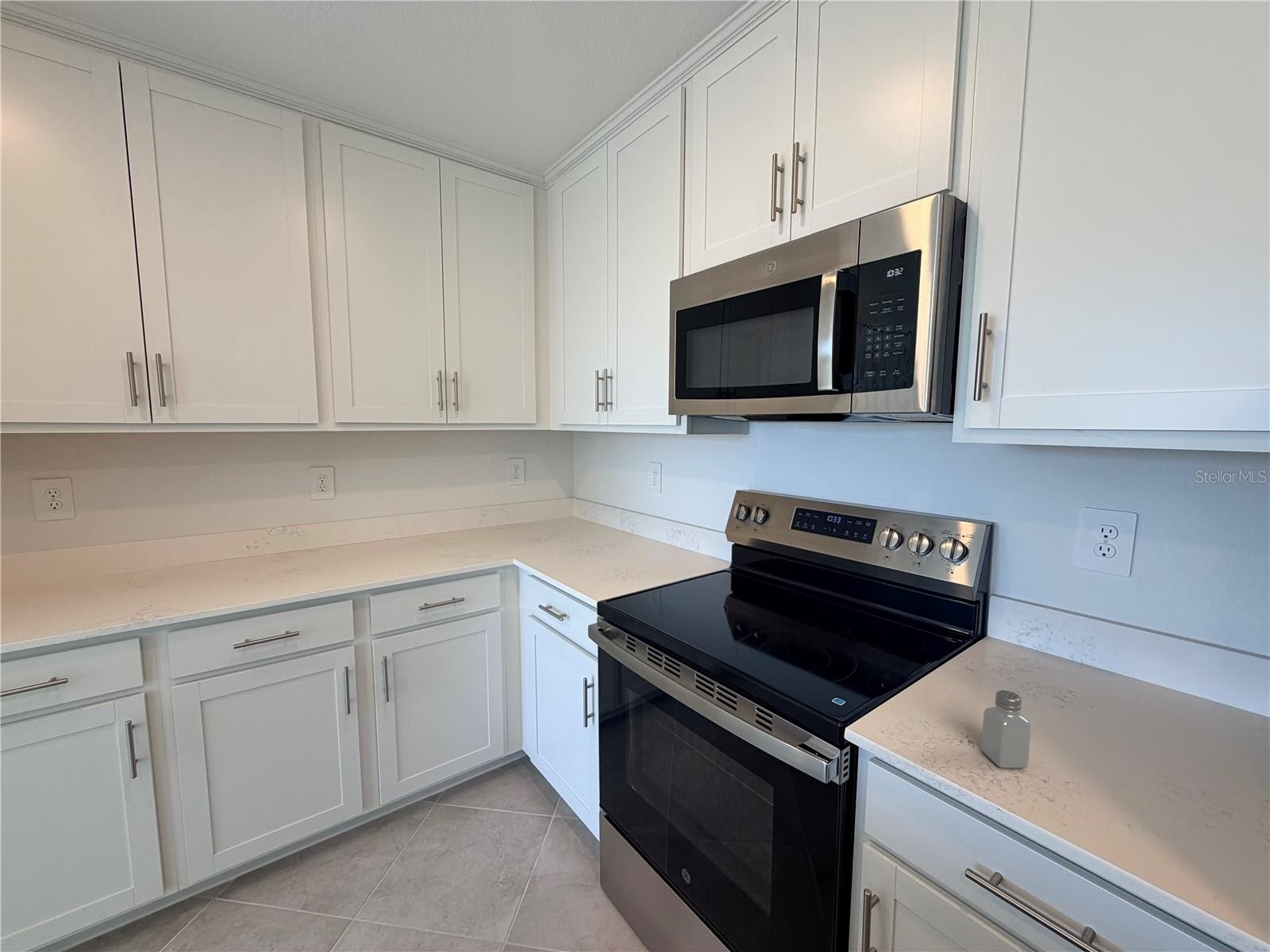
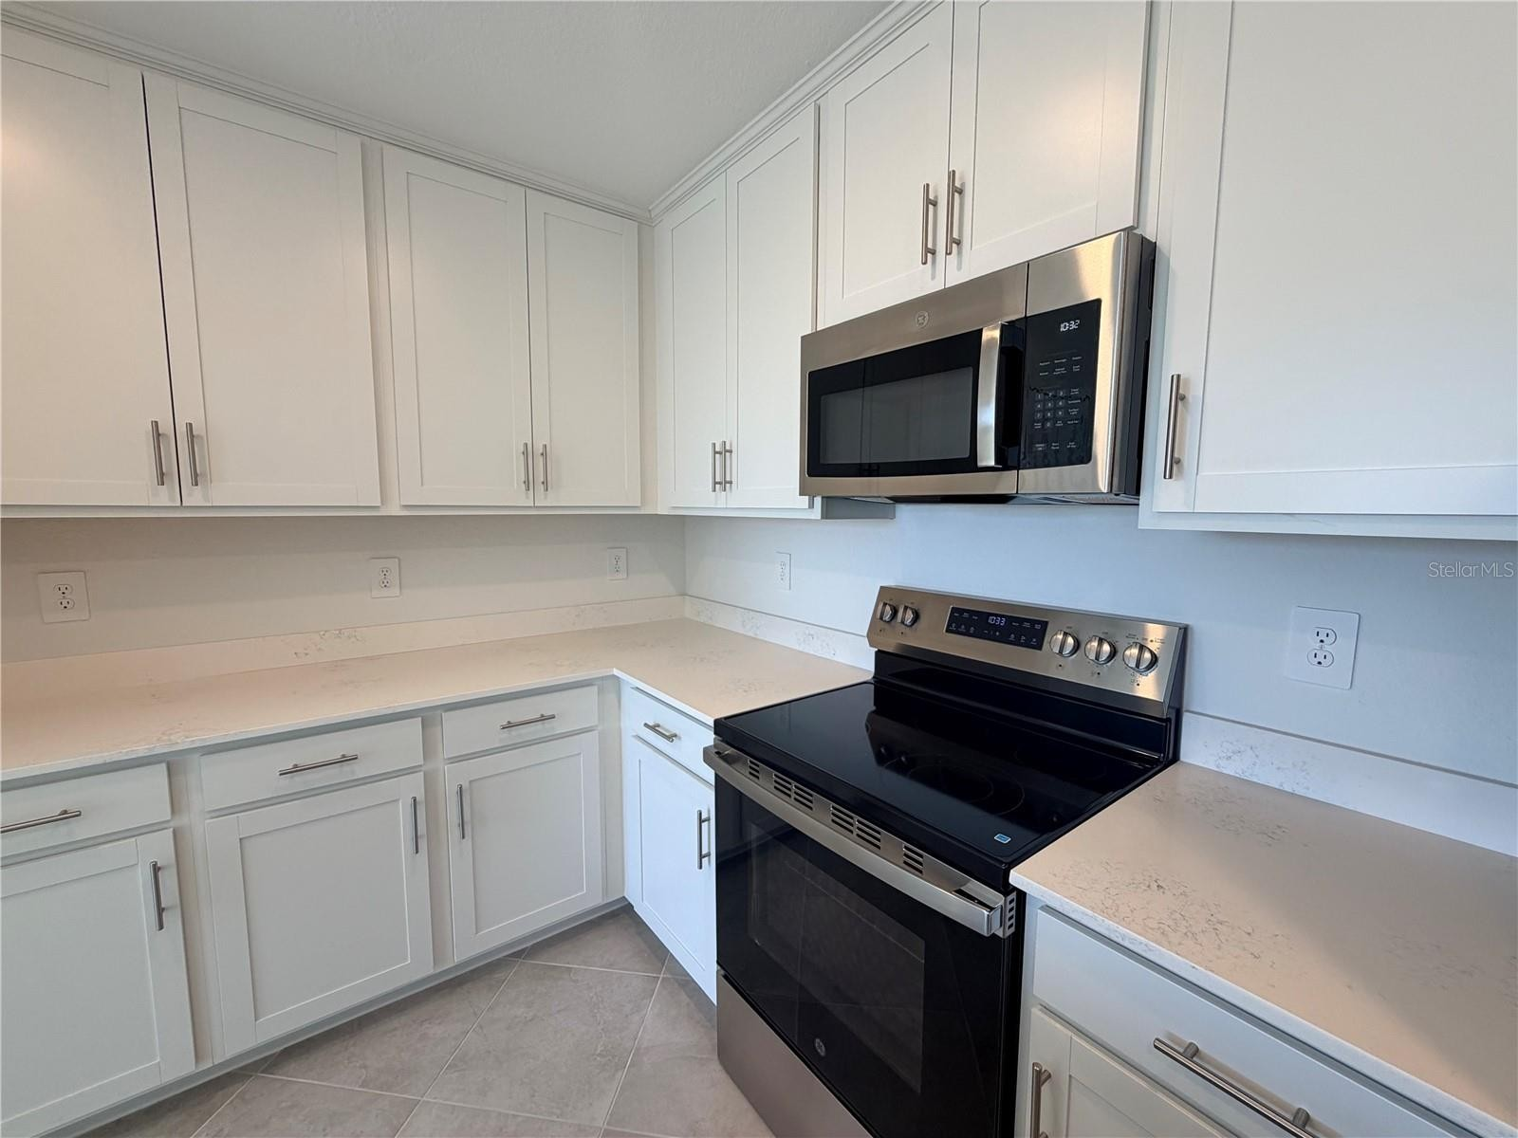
- saltshaker [980,689,1032,769]
